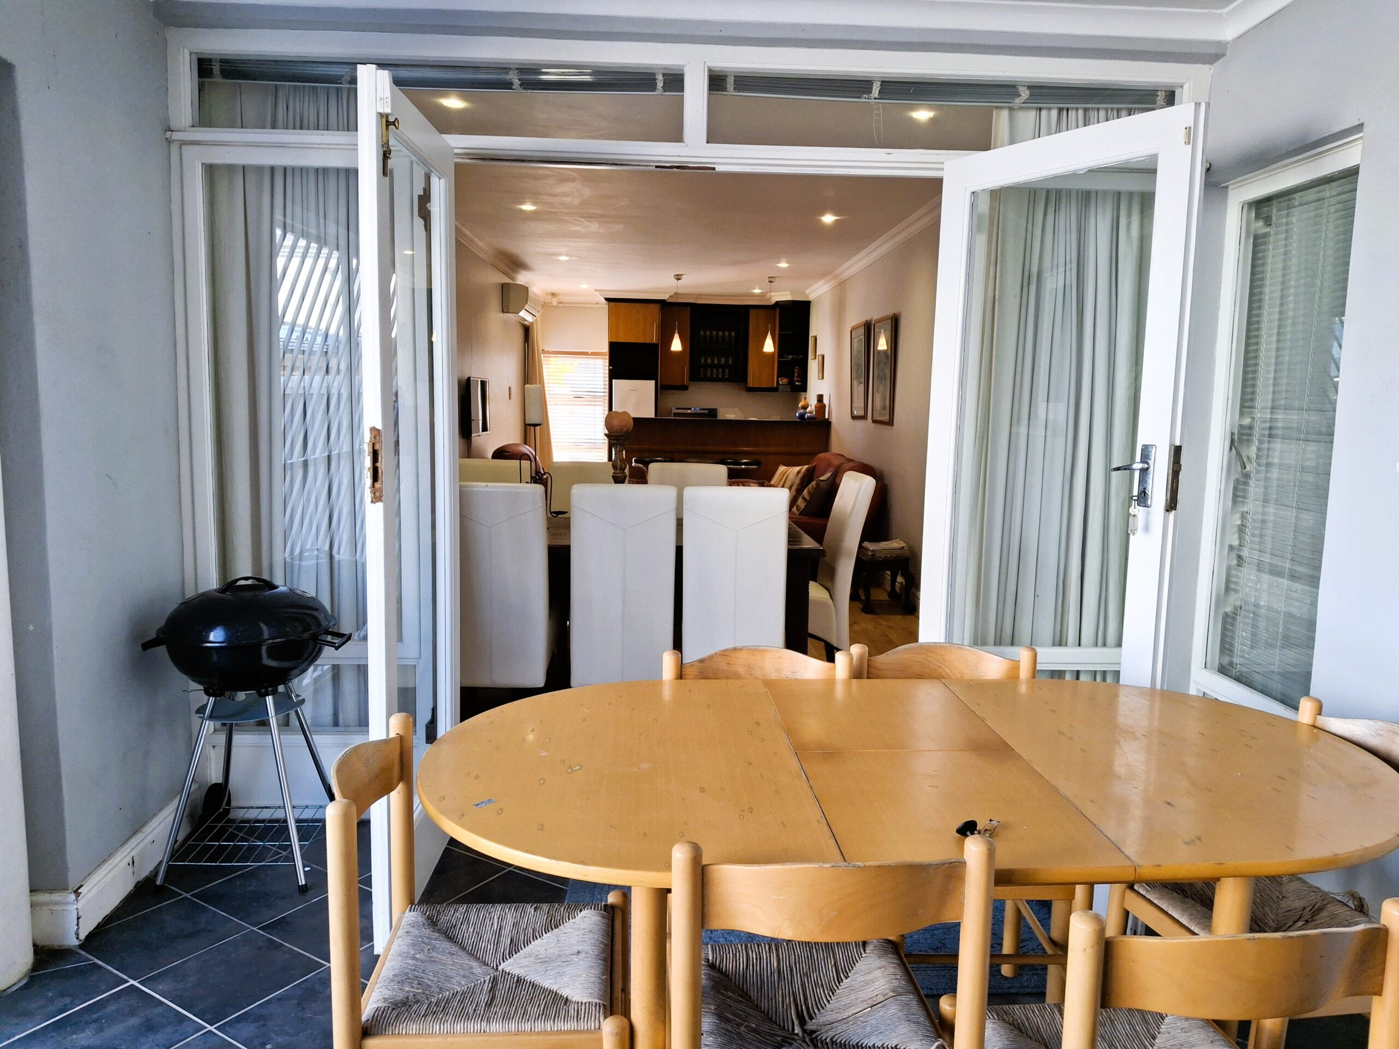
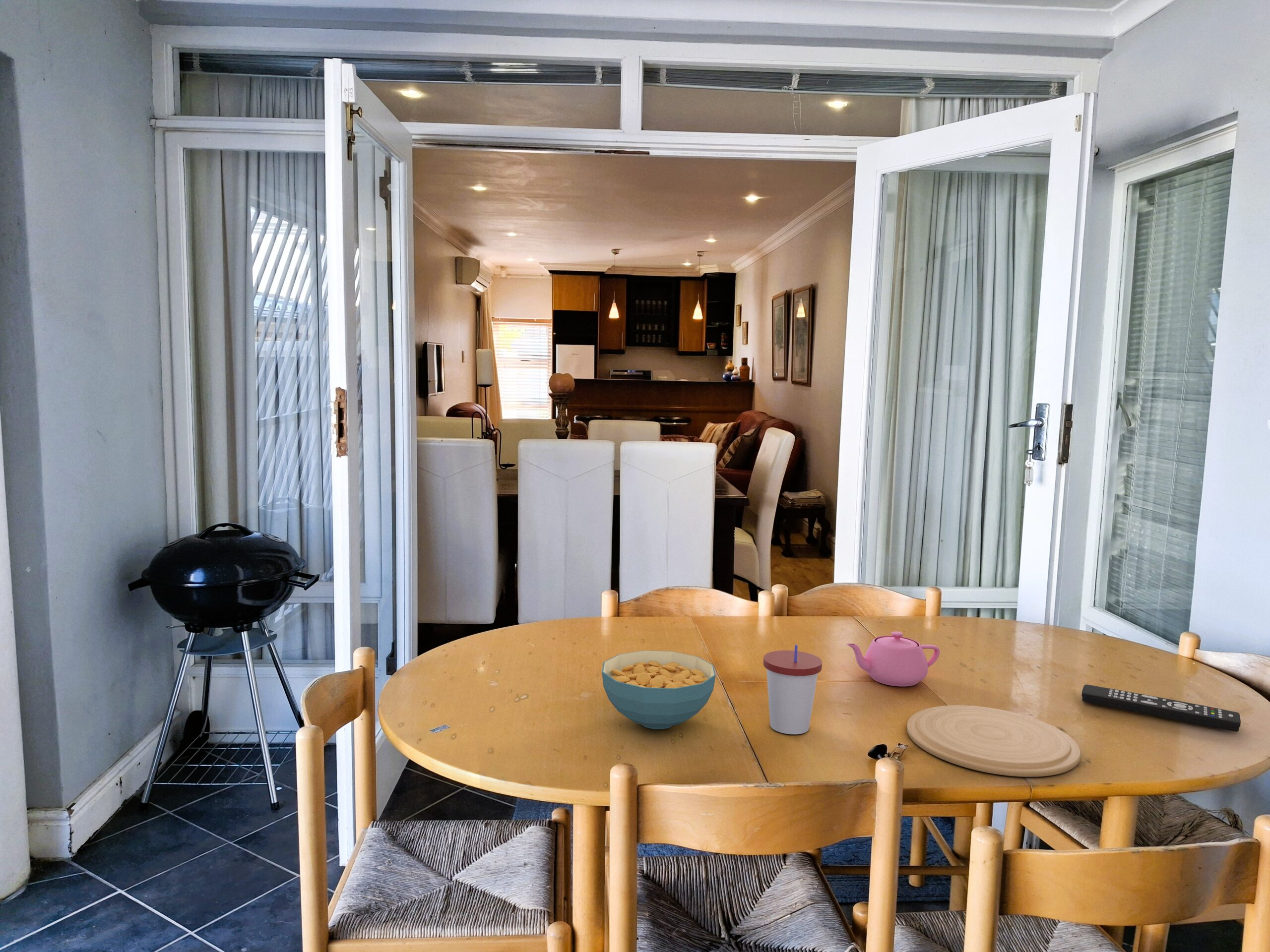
+ teapot [846,631,940,687]
+ plate [906,705,1081,777]
+ remote control [1081,684,1241,732]
+ cereal bowl [601,650,716,730]
+ cup [763,644,823,735]
